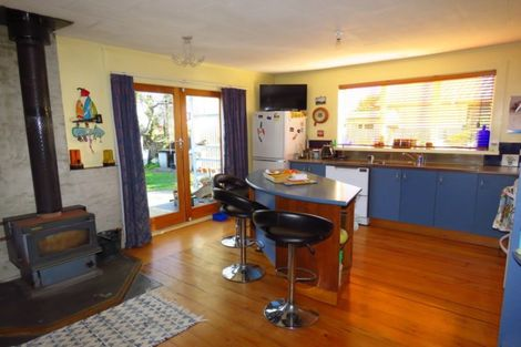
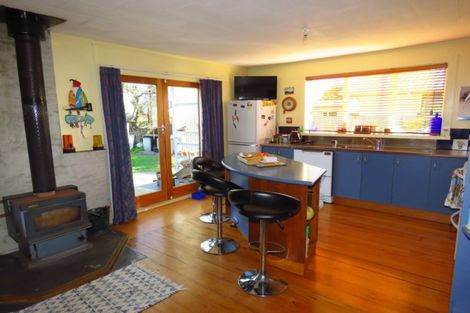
- ceiling light fixture [170,33,206,69]
